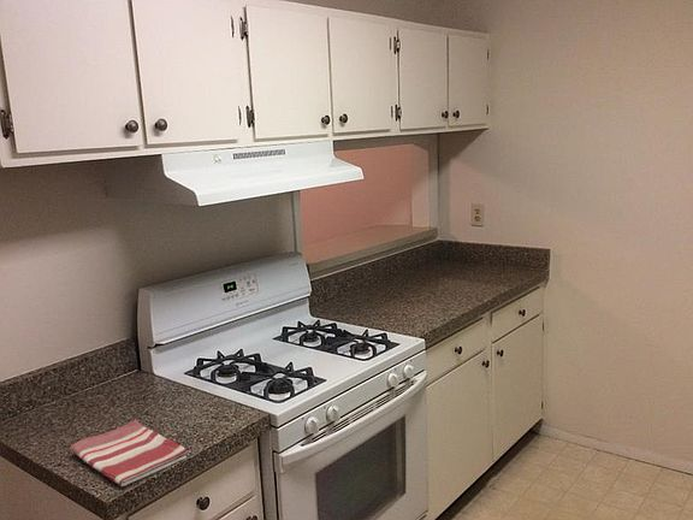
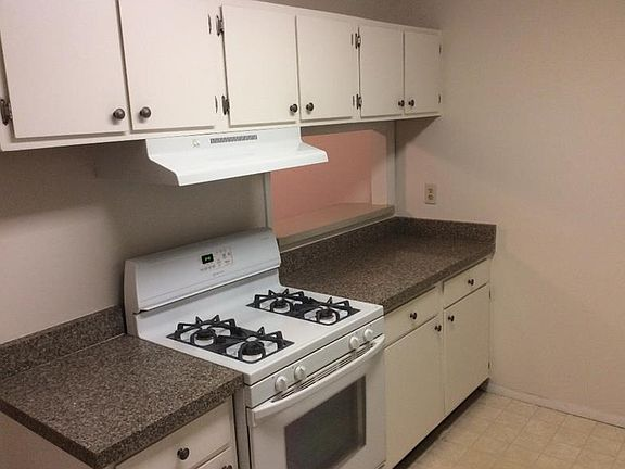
- dish towel [69,419,188,488]
